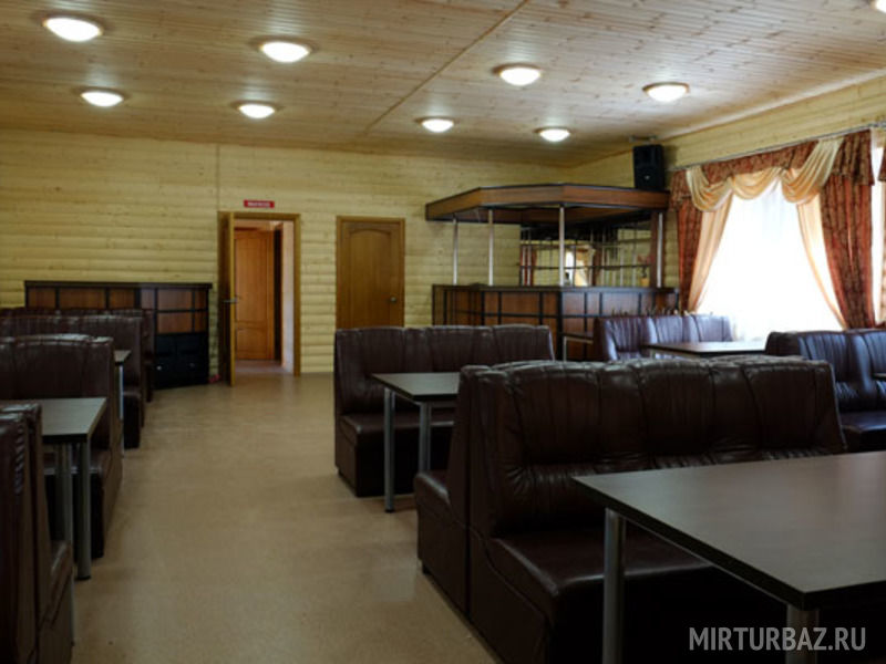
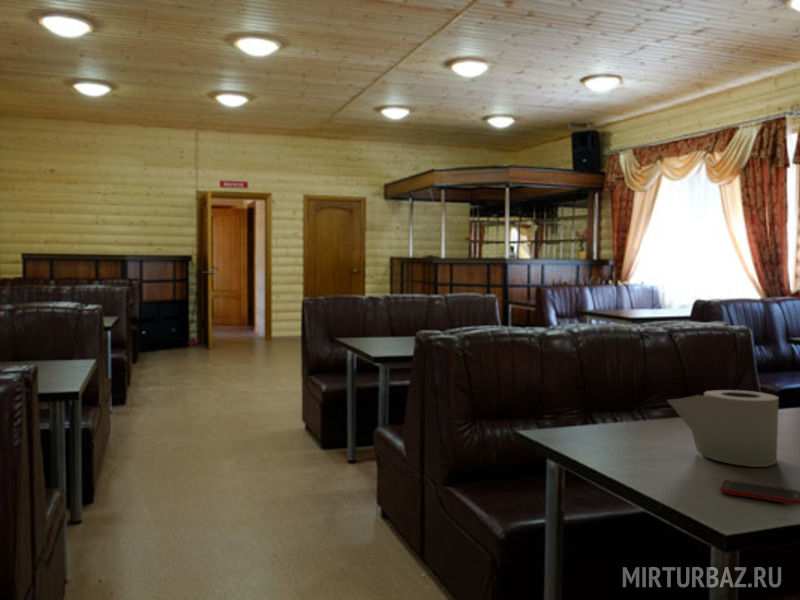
+ toilet paper roll [666,389,780,468]
+ cell phone [719,479,800,506]
